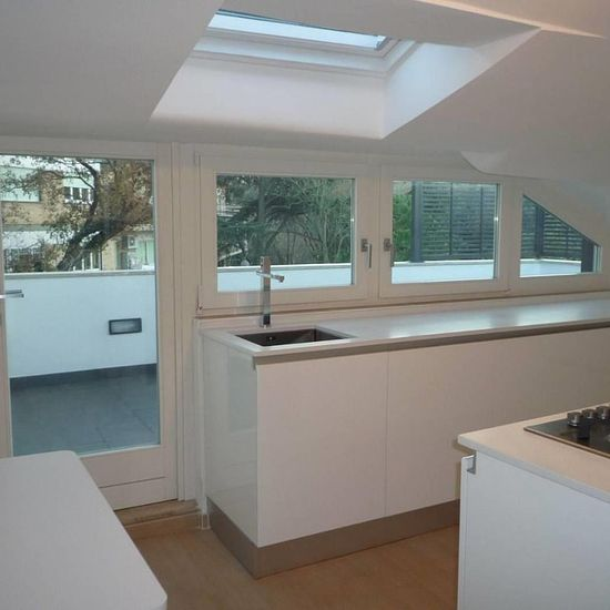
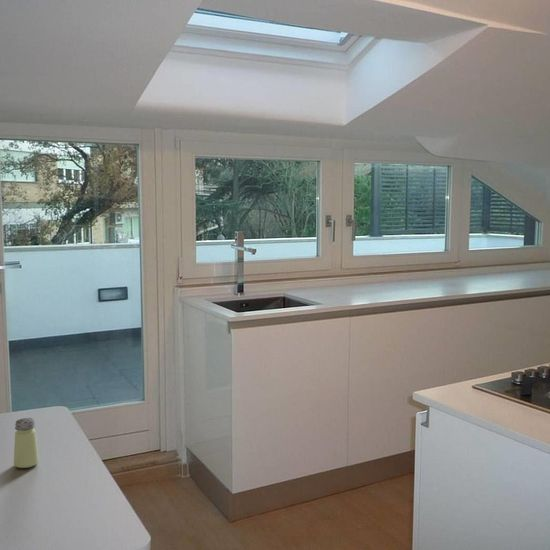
+ saltshaker [13,417,40,469]
